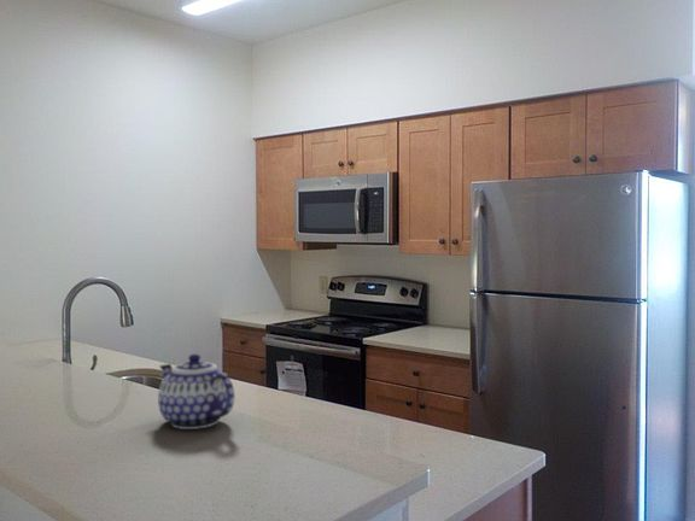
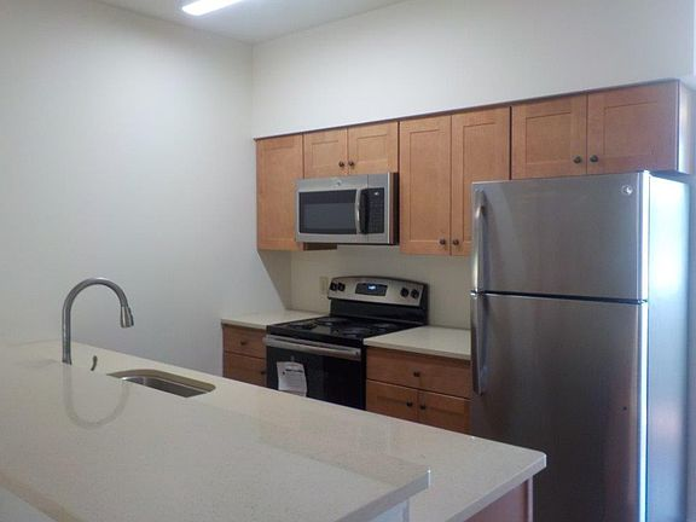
- teapot [157,353,235,431]
